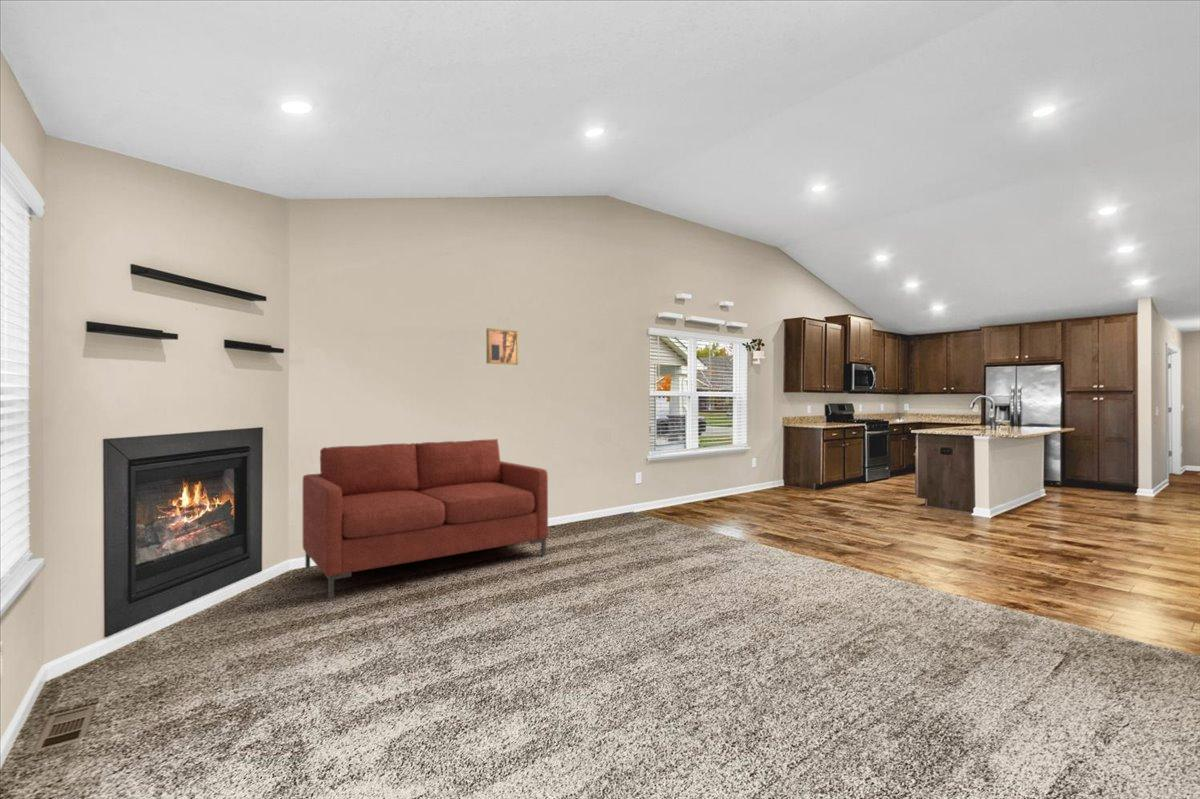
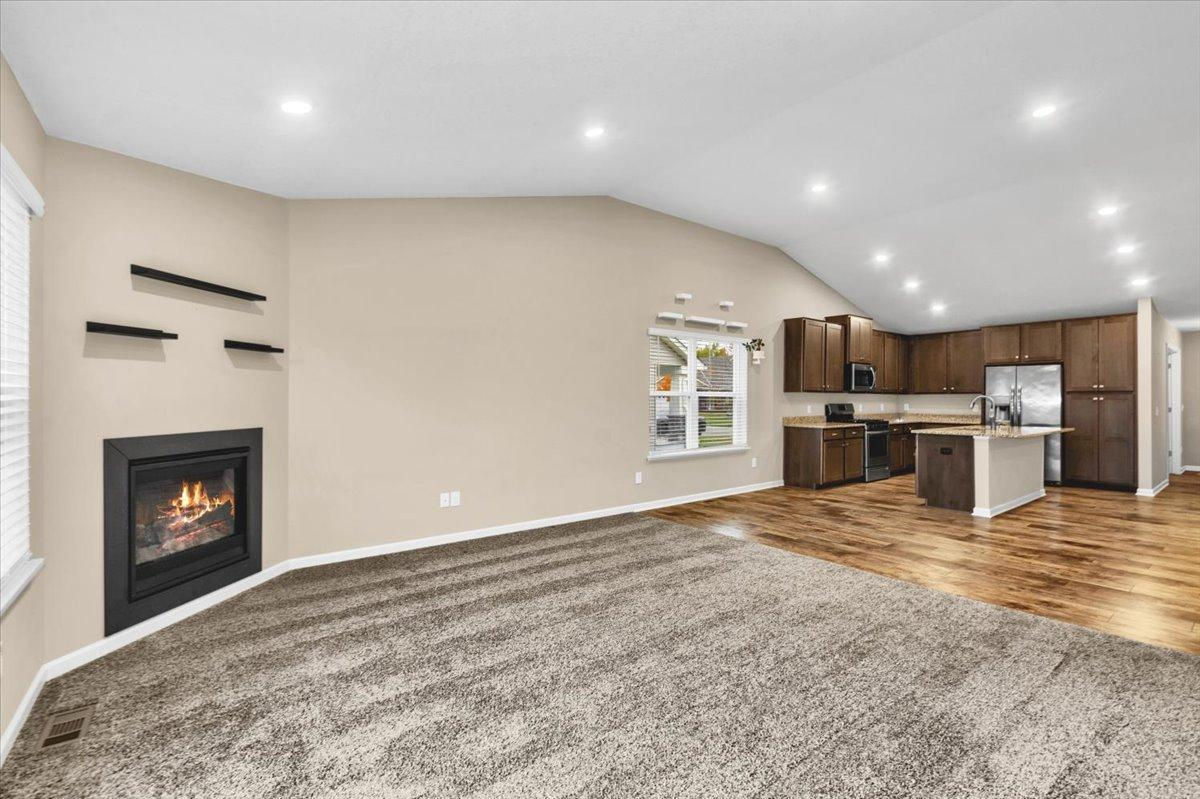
- wall art [485,327,519,366]
- sofa [302,438,549,599]
